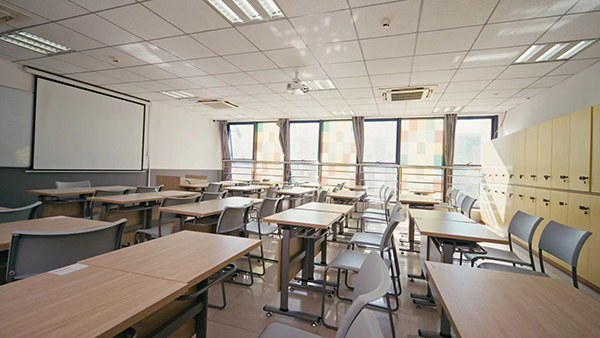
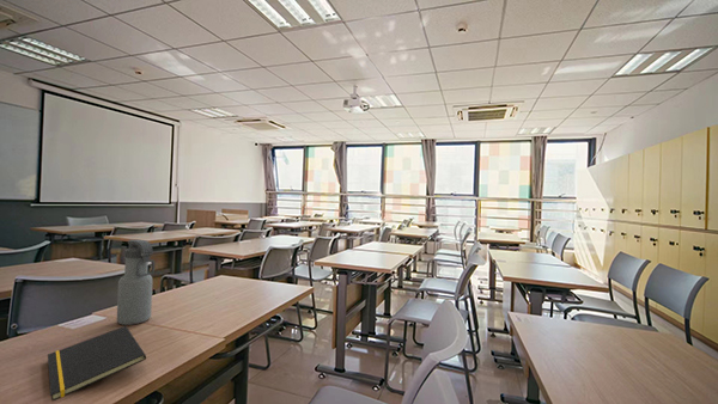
+ water bottle [116,238,156,326]
+ notepad [47,325,147,402]
